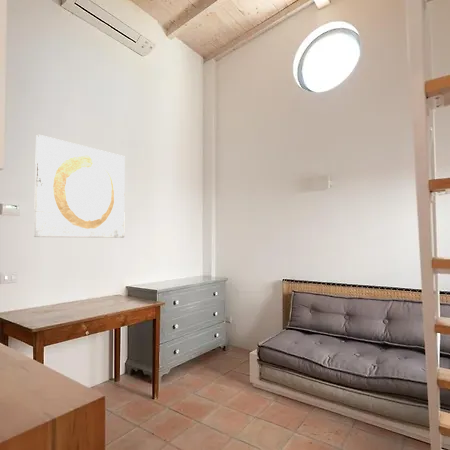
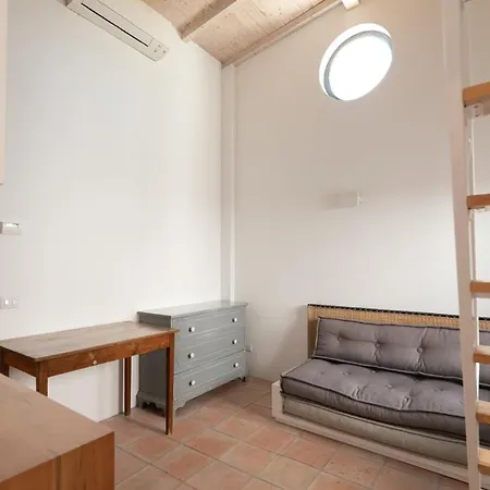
- wall art [33,134,126,239]
